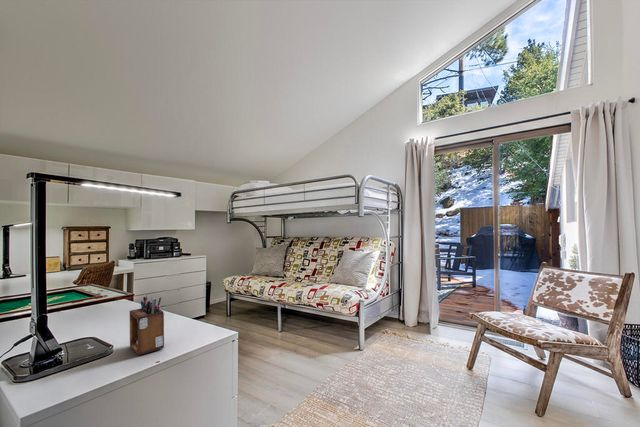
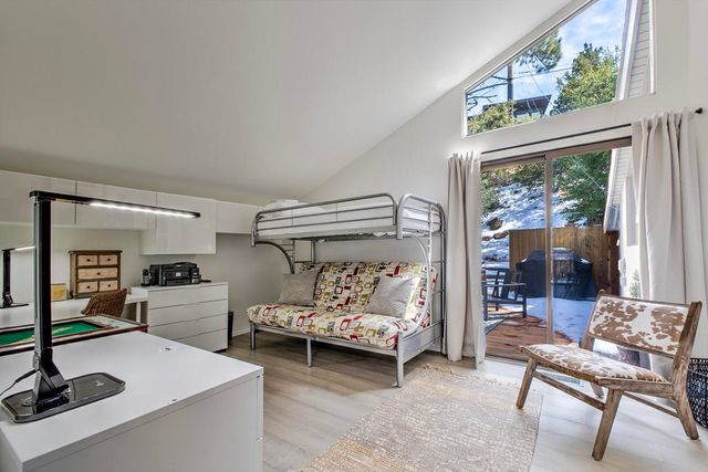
- desk organizer [129,294,165,356]
